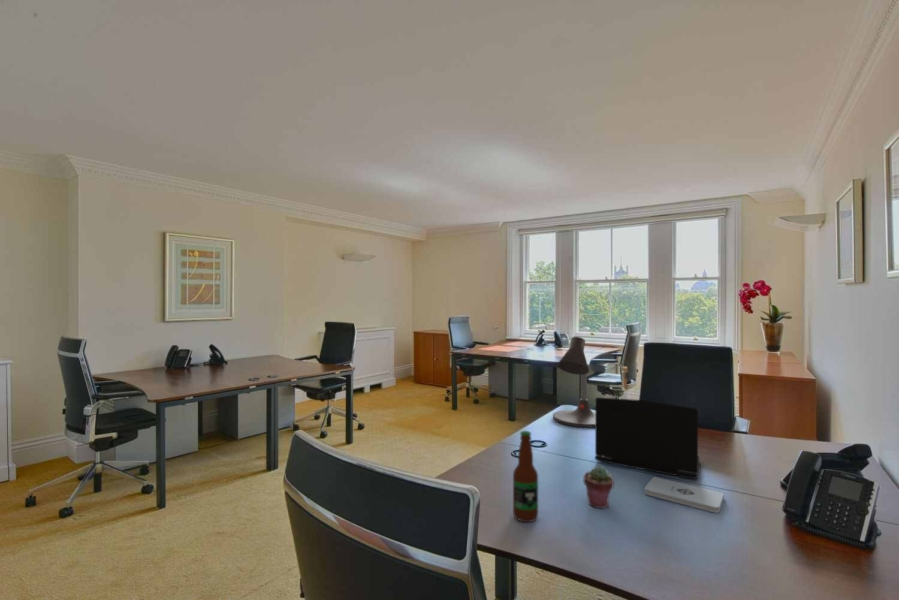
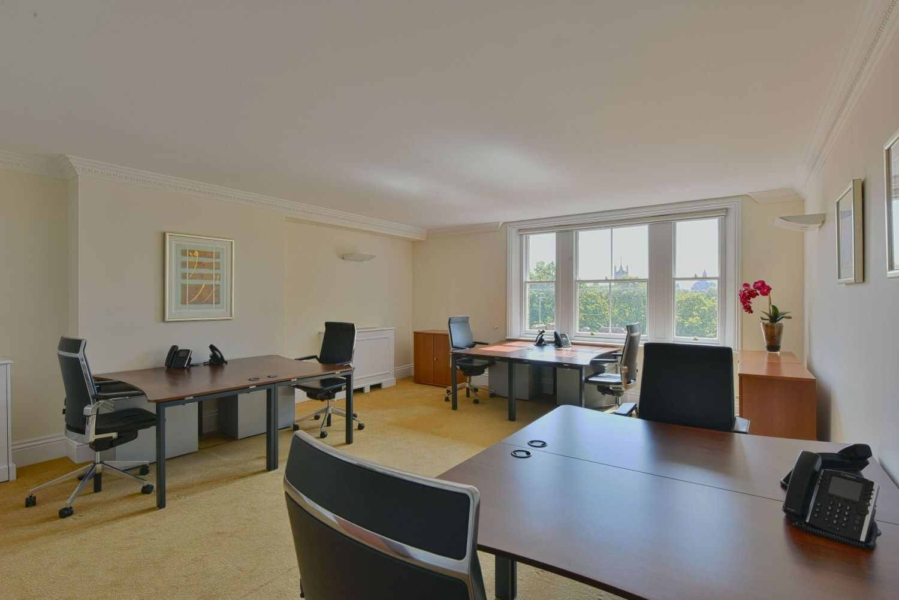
- bottle [512,430,539,523]
- desk lamp [552,336,595,428]
- notepad [644,476,725,514]
- potted succulent [582,465,615,509]
- laptop [594,397,700,480]
